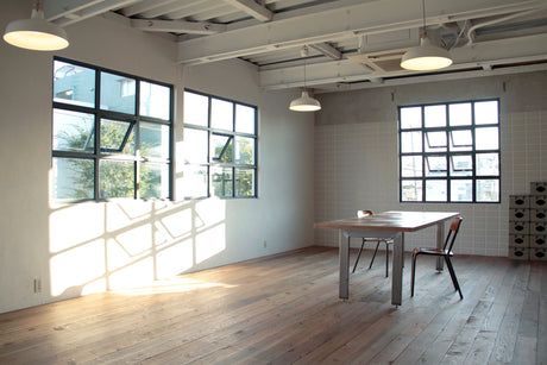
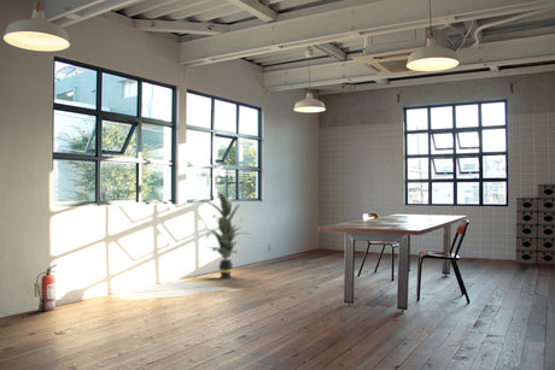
+ indoor plant [200,192,249,280]
+ fire extinguisher [35,264,58,312]
